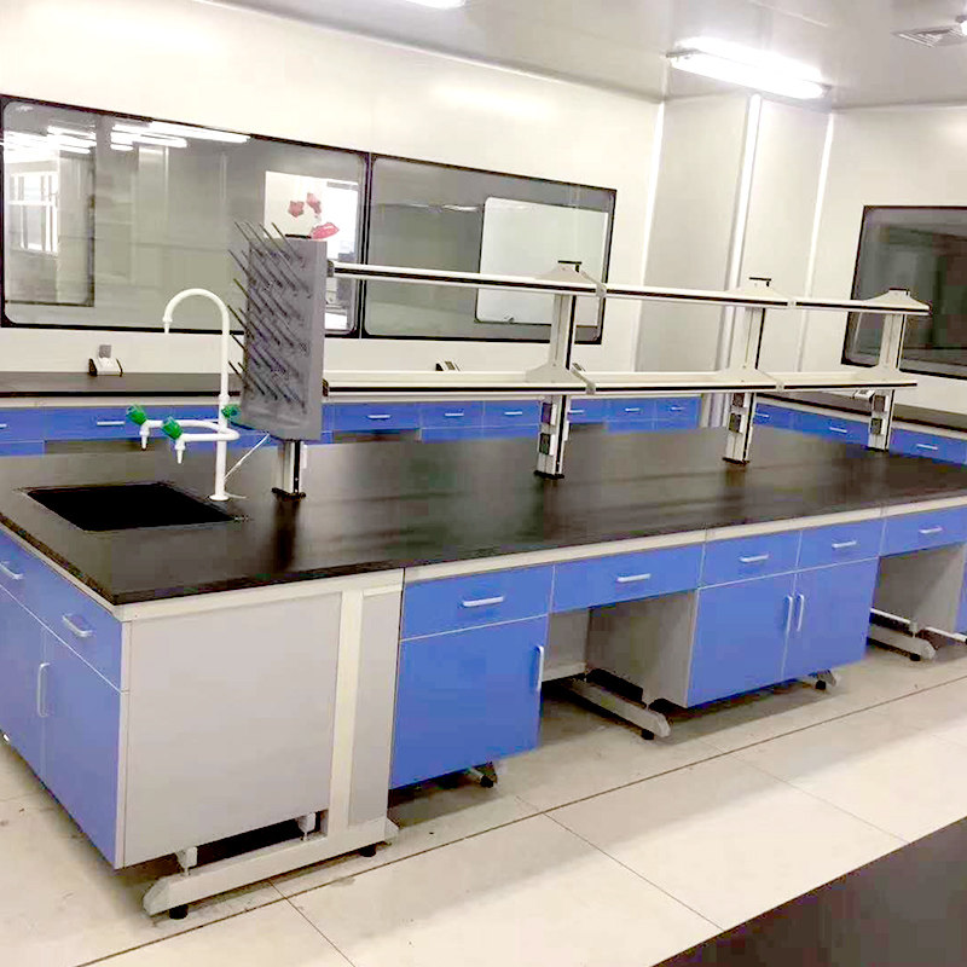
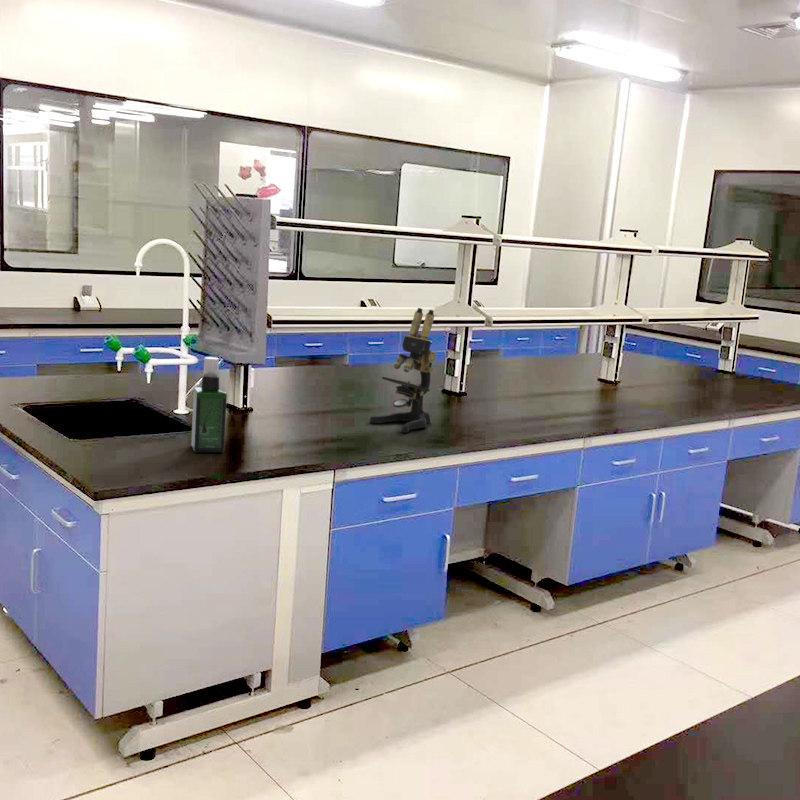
+ spray bottle [190,356,228,453]
+ microscope [369,307,437,433]
